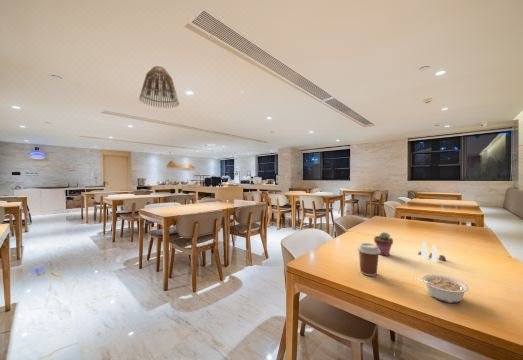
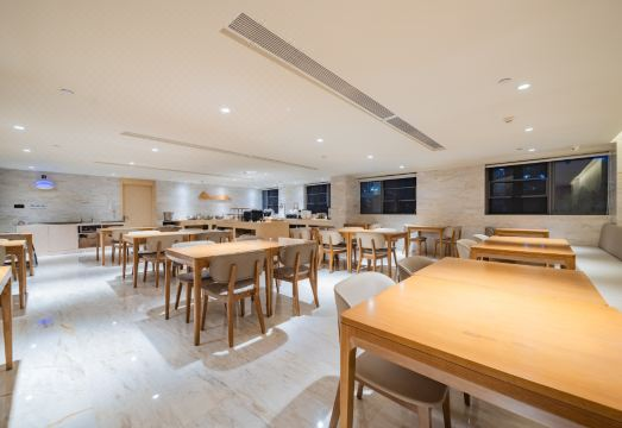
- lamp shade [138,65,180,109]
- salt and pepper shaker set [417,241,447,263]
- coffee cup [356,242,380,277]
- potted succulent [373,231,394,257]
- legume [414,274,470,304]
